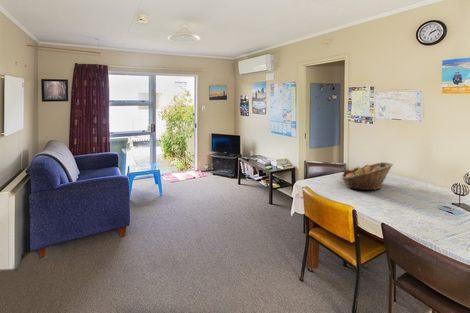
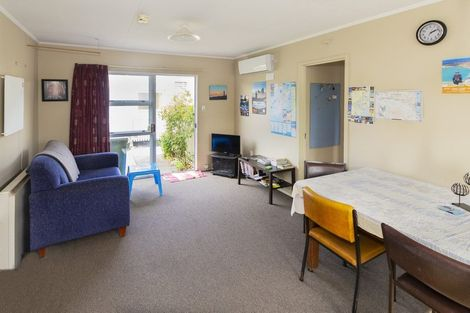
- fruit basket [340,161,394,191]
